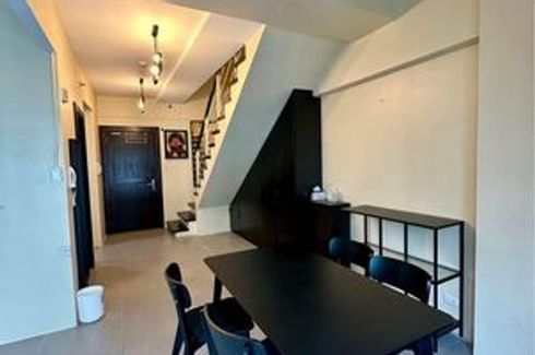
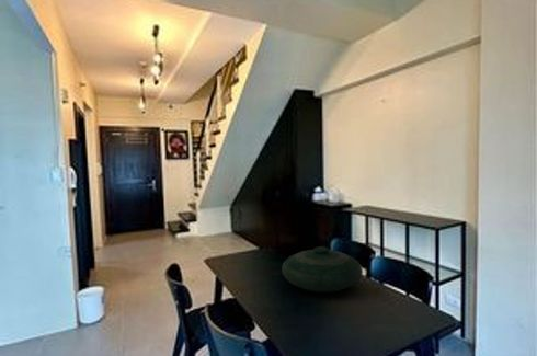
+ decorative bowl [281,245,364,294]
